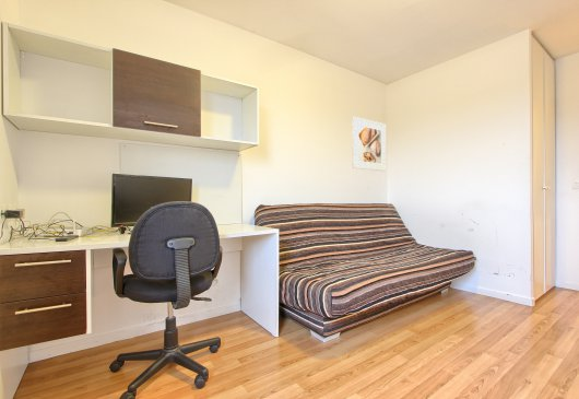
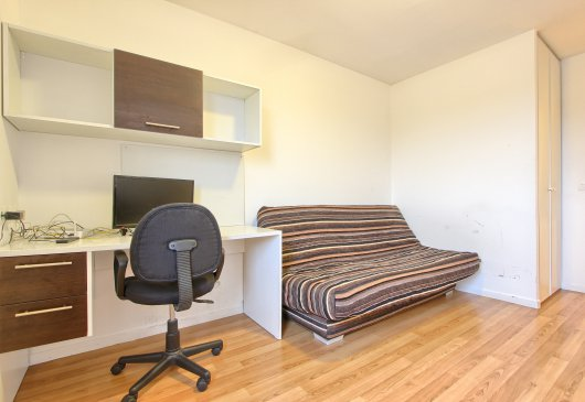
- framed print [352,116,387,172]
